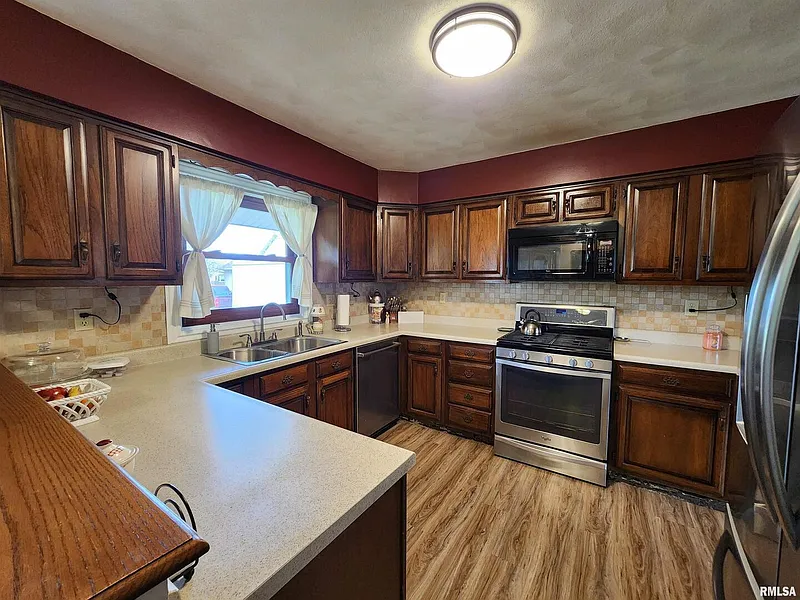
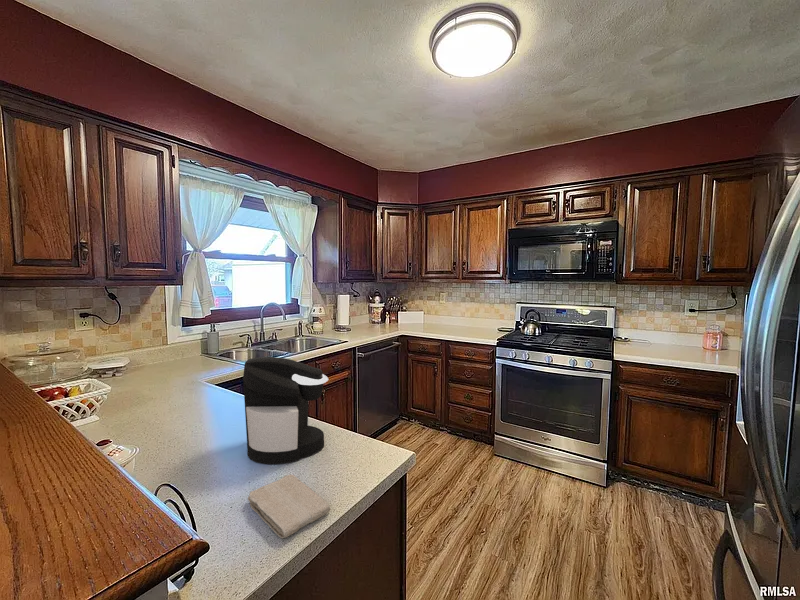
+ washcloth [247,474,331,539]
+ coffee maker [242,356,329,465]
